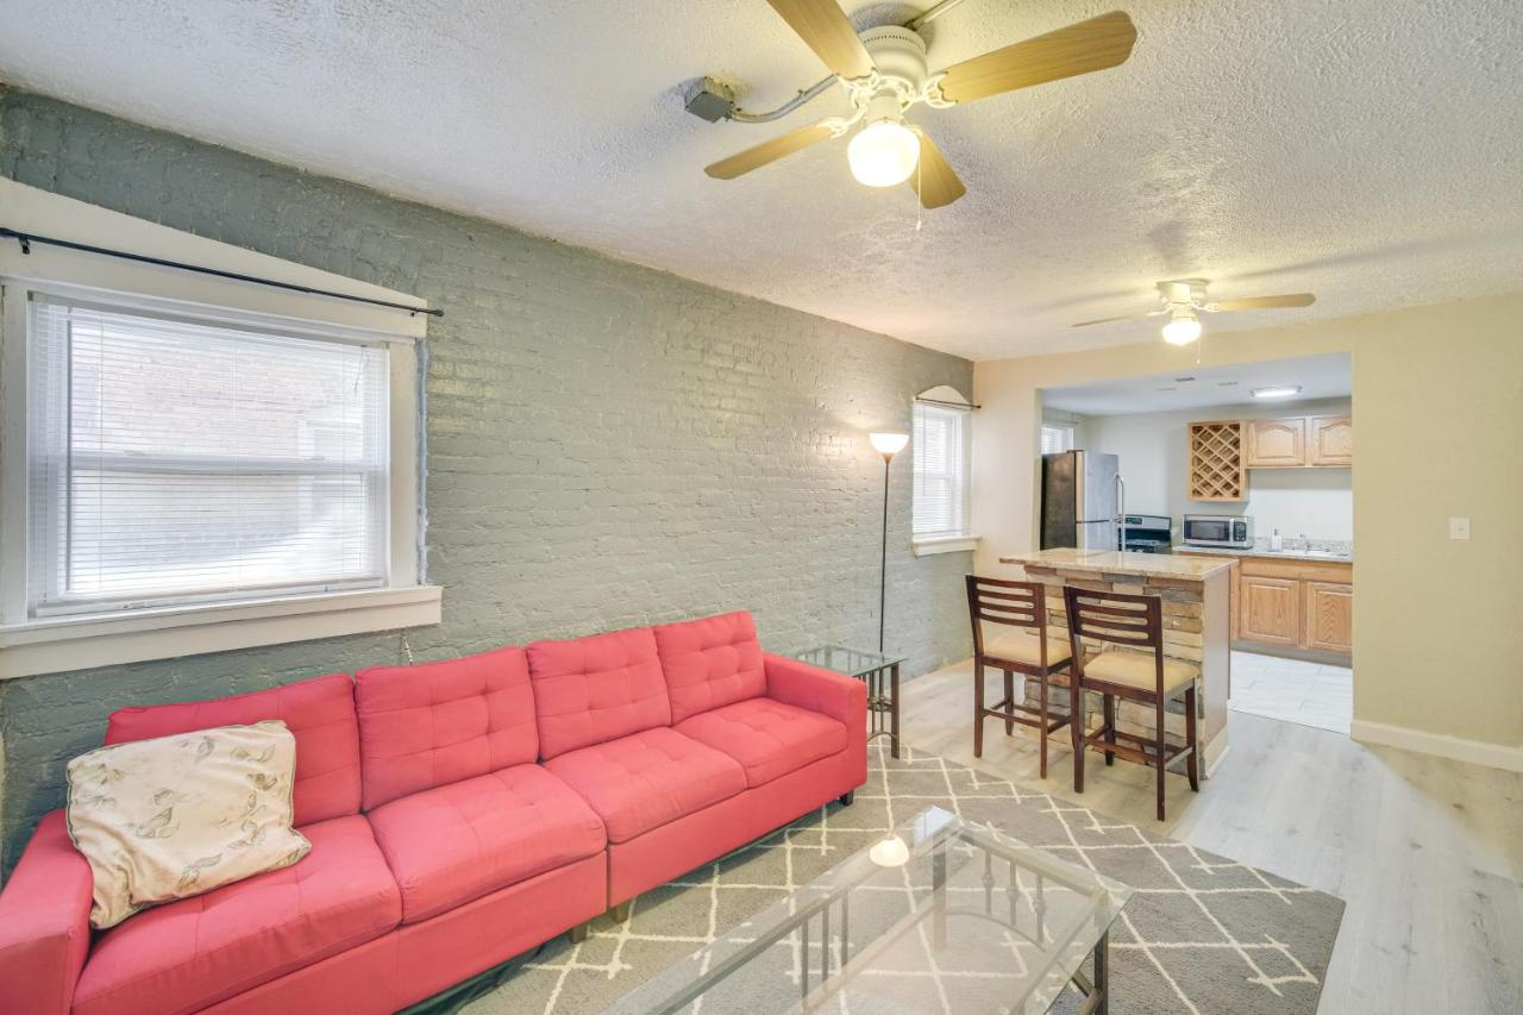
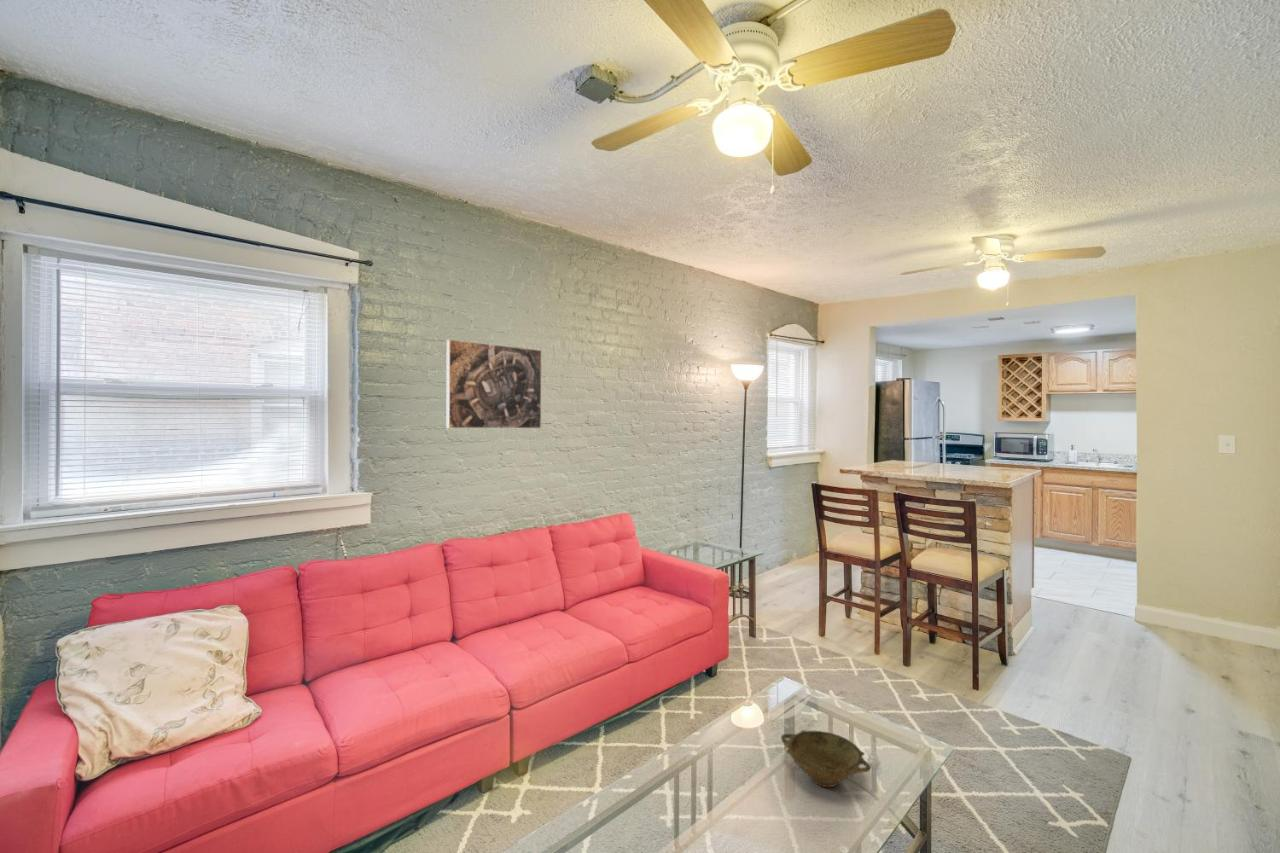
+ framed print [445,338,543,430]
+ bowl [780,729,872,788]
